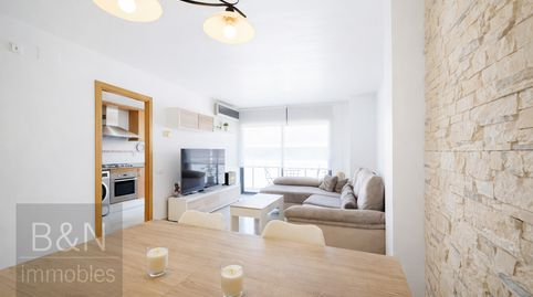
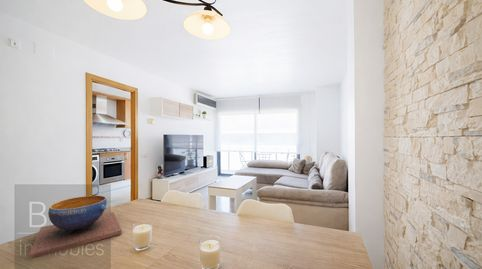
+ decorative bowl [28,195,123,260]
